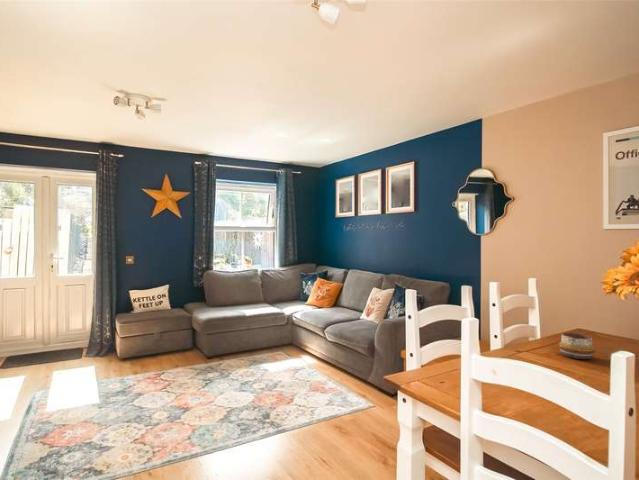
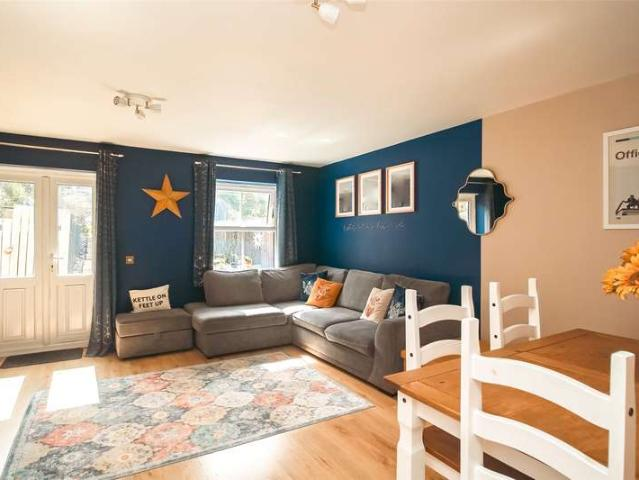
- decorative bowl [557,332,596,360]
